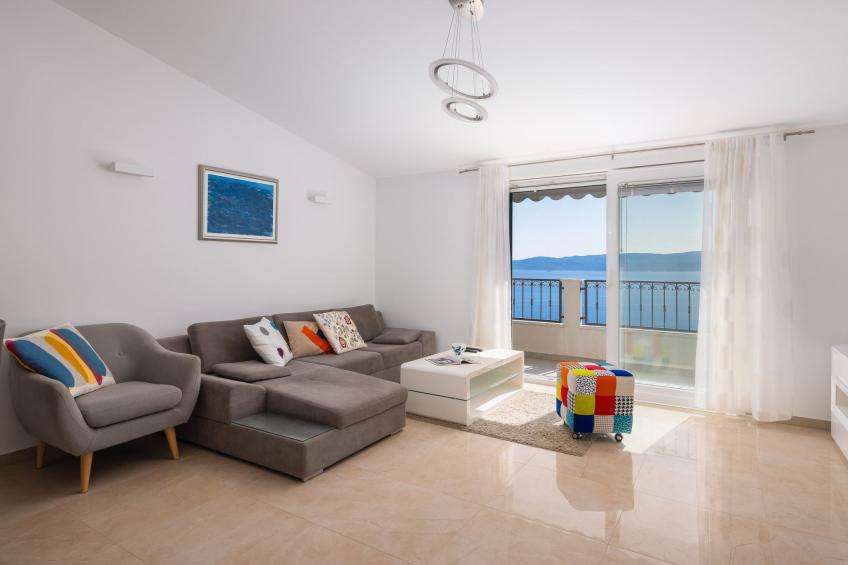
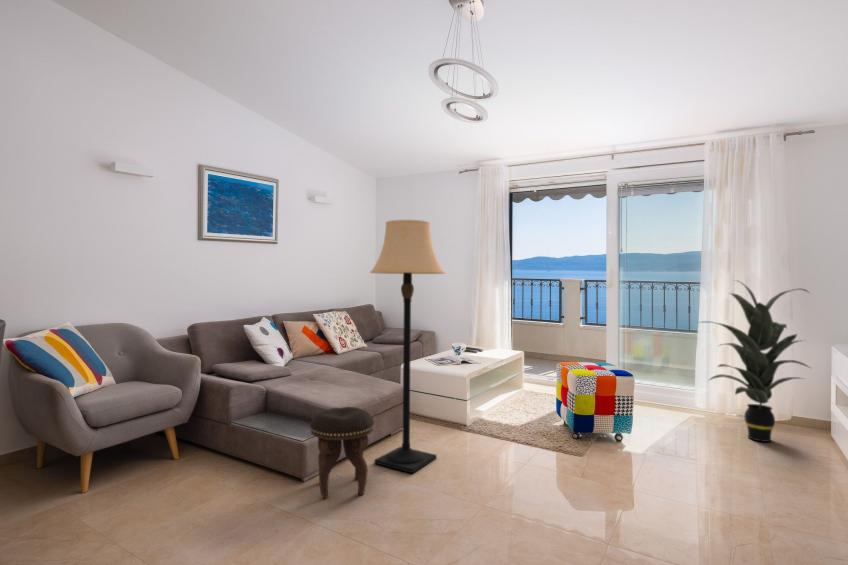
+ lamp [369,219,446,474]
+ footstool [309,406,375,499]
+ indoor plant [698,279,813,443]
